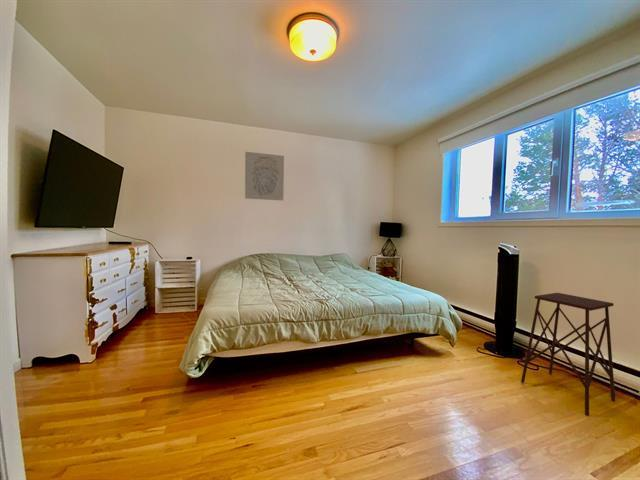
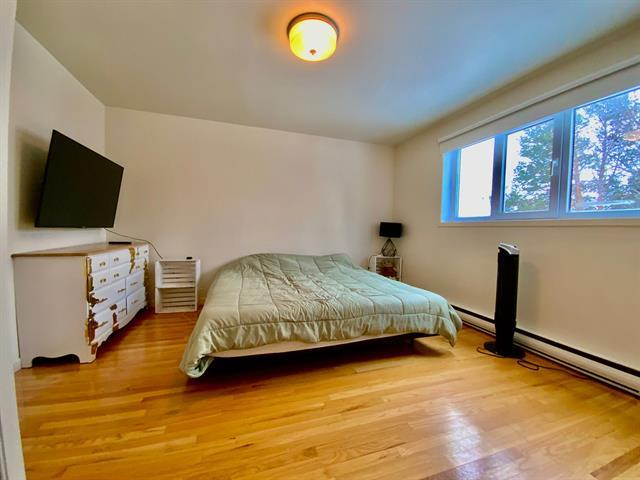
- wall art [244,151,285,202]
- side table [520,292,616,417]
